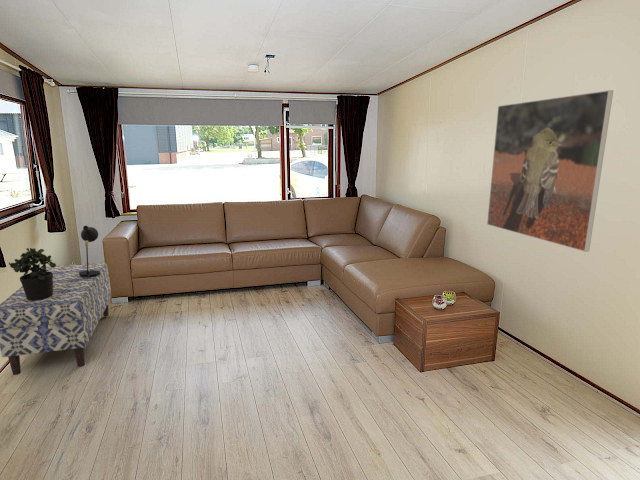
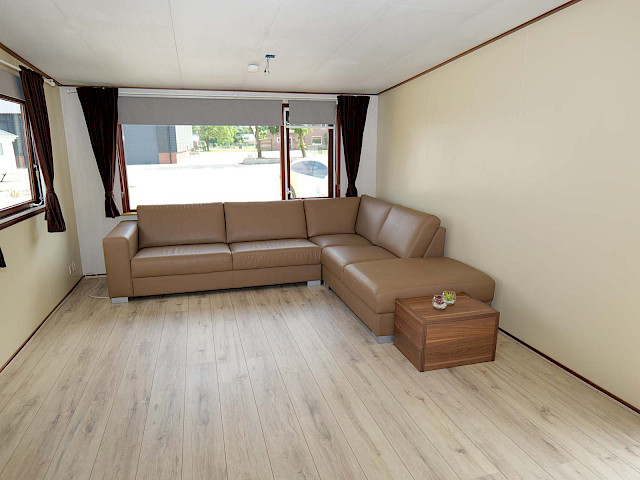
- bench [0,262,112,376]
- table lamp [79,225,100,277]
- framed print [486,89,614,253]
- potted plant [8,247,57,301]
